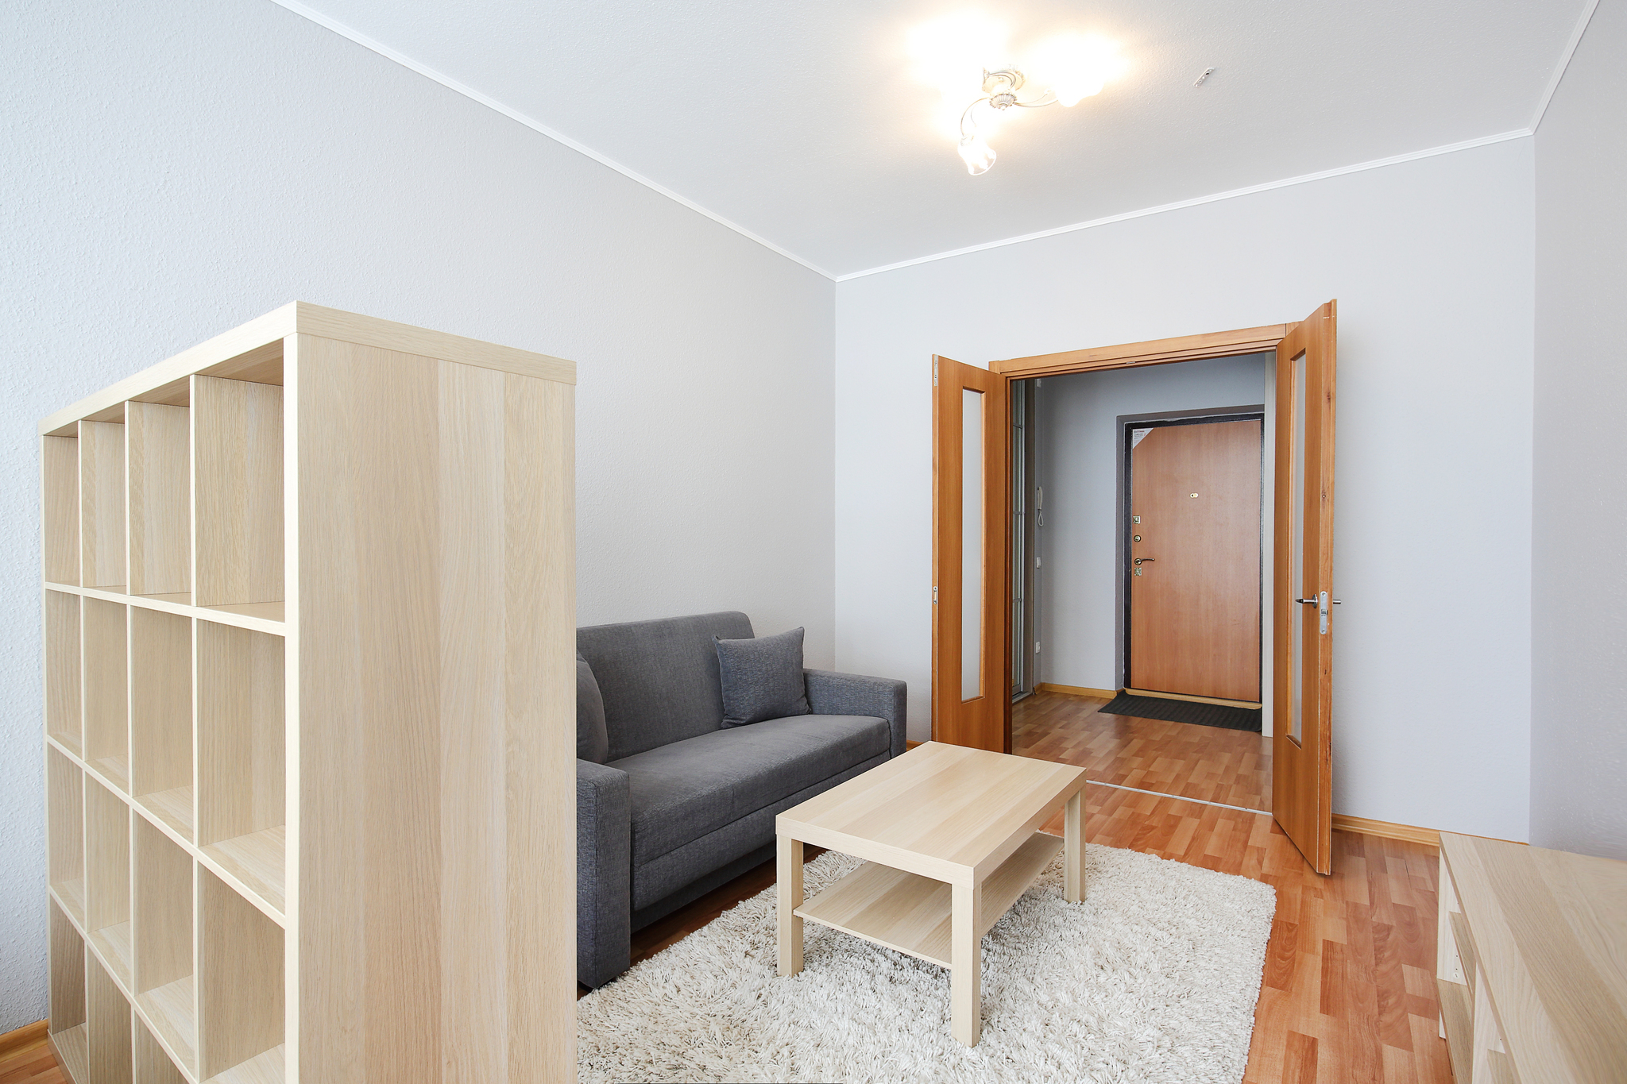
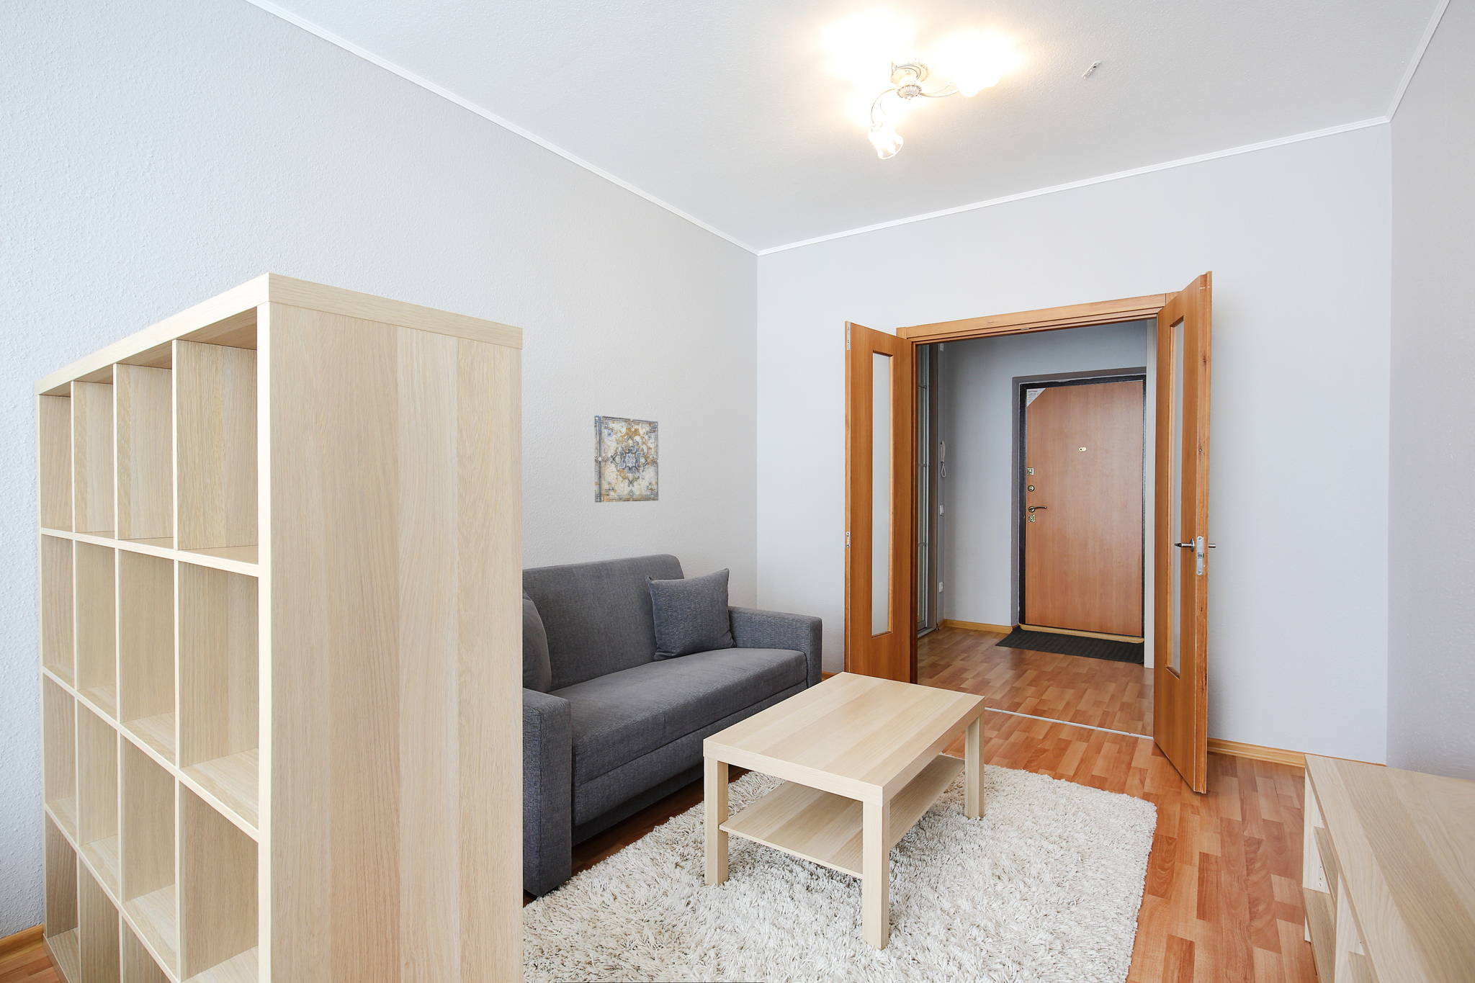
+ wall art [593,415,659,504]
